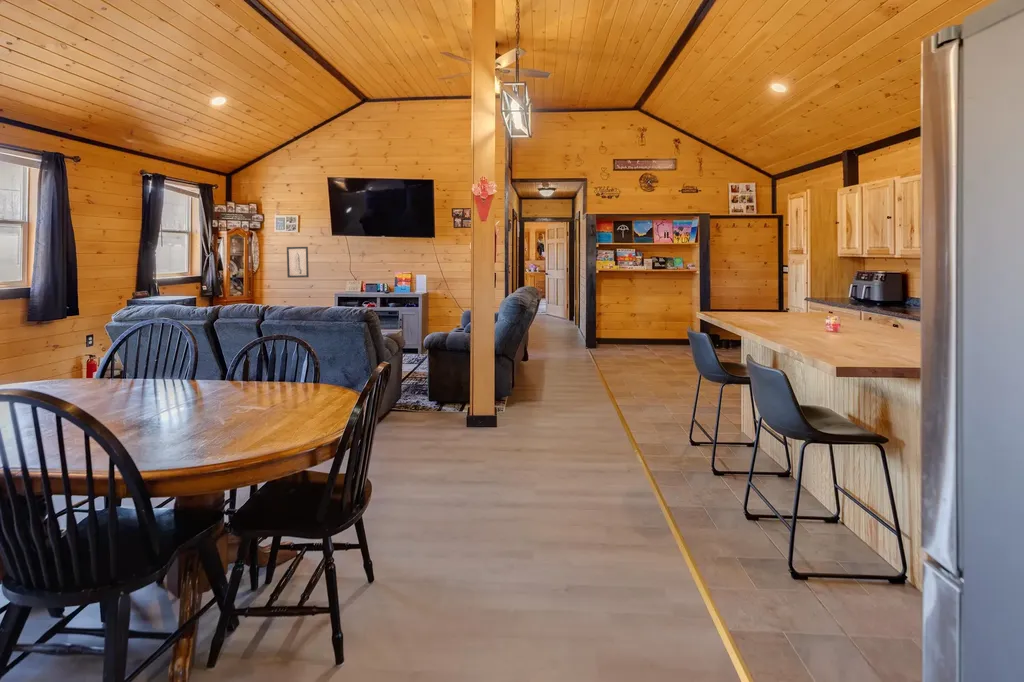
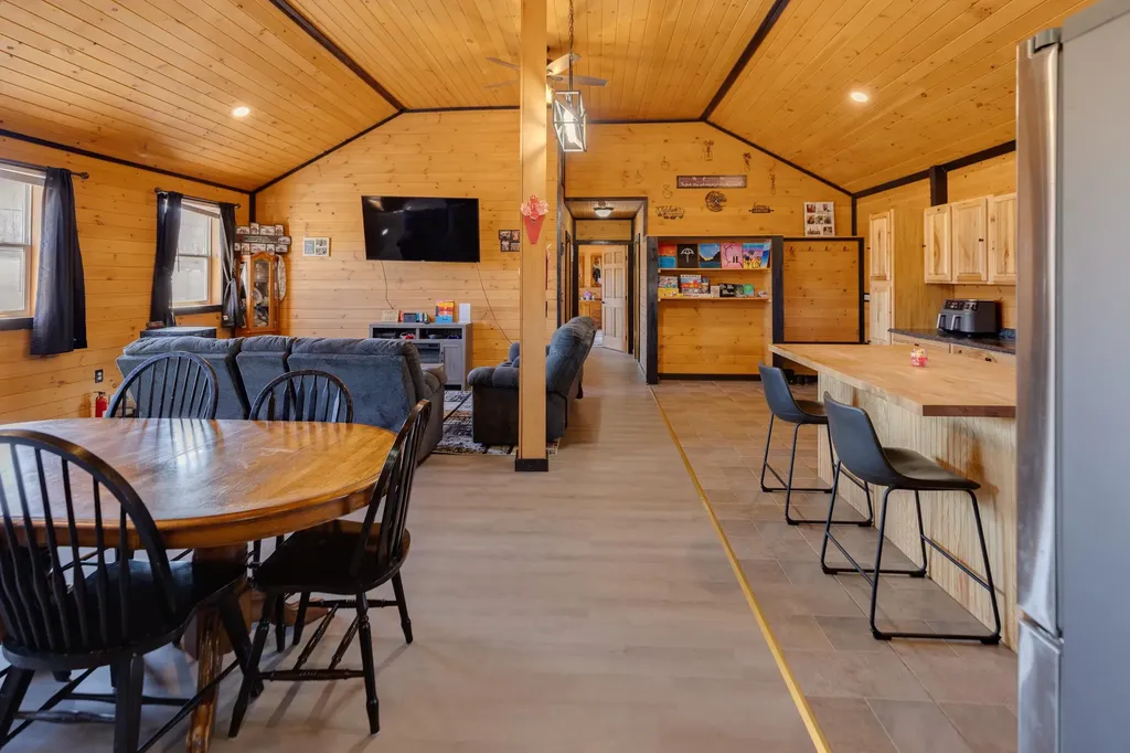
- wall art [286,246,310,279]
